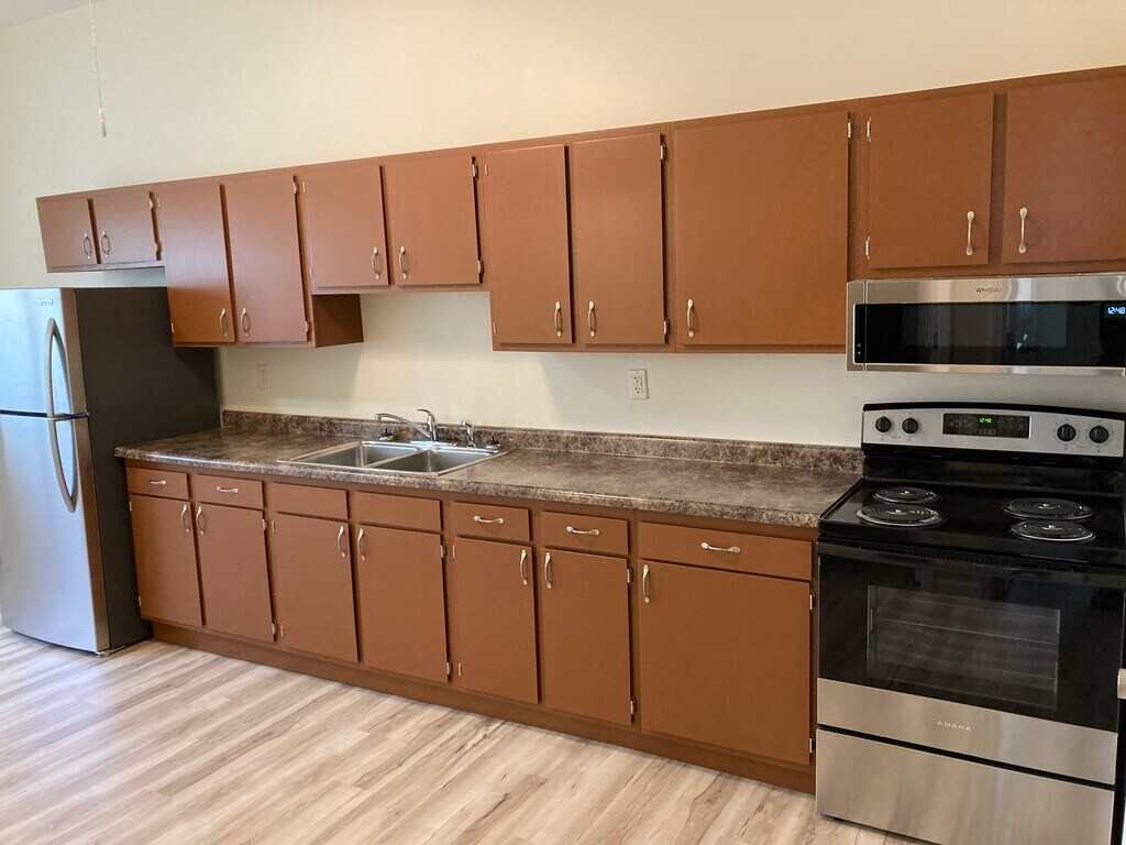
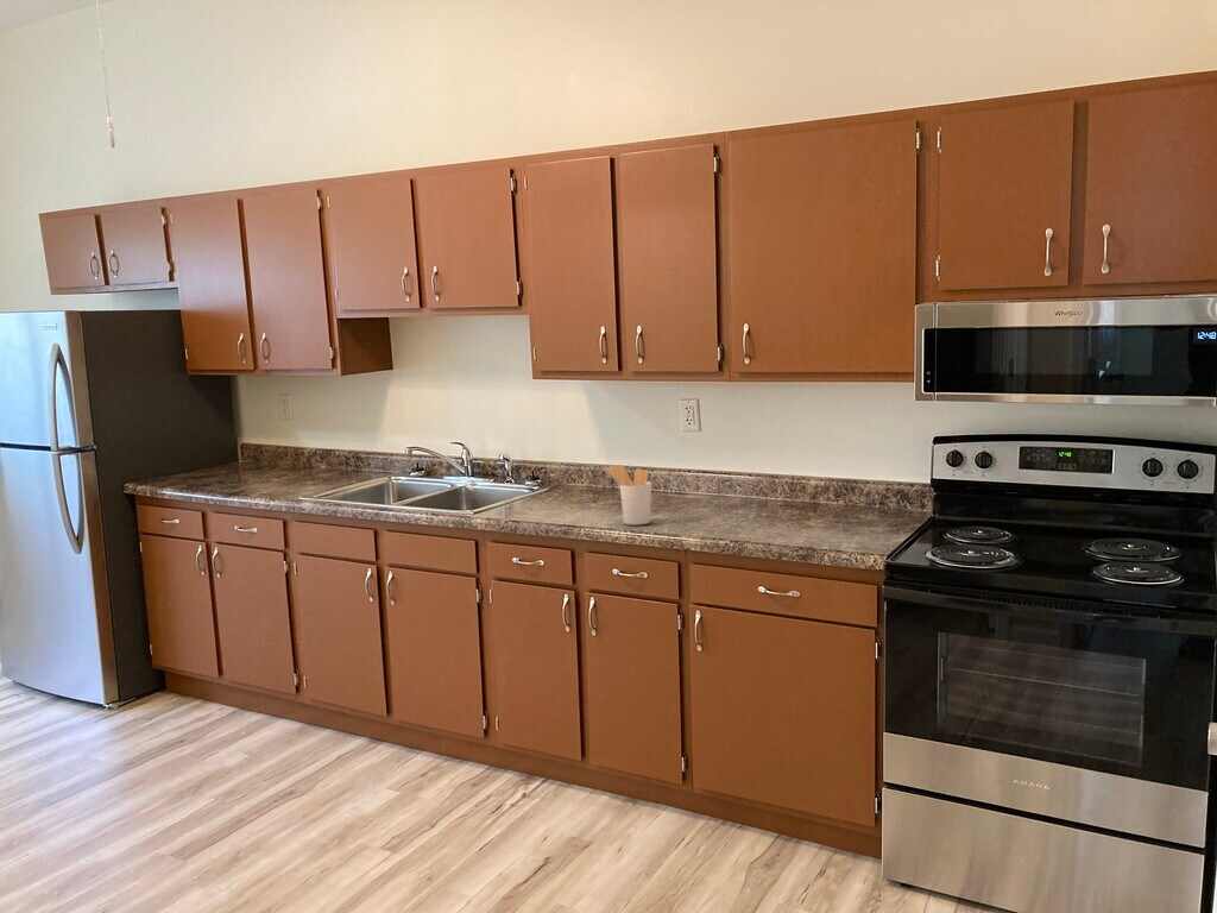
+ utensil holder [604,464,652,525]
